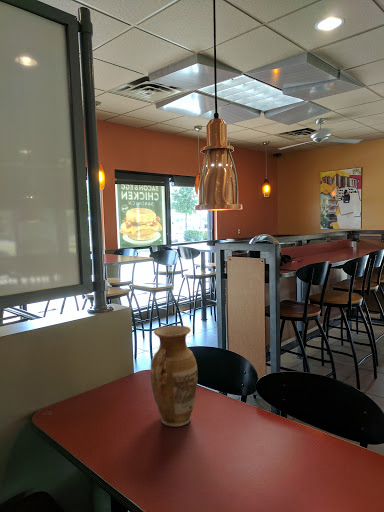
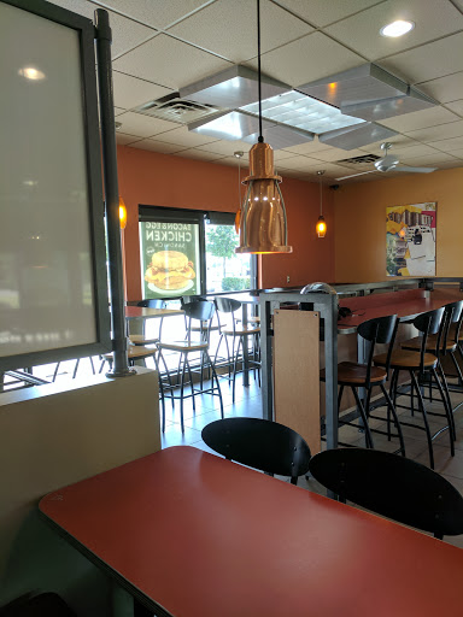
- vase [150,325,199,428]
